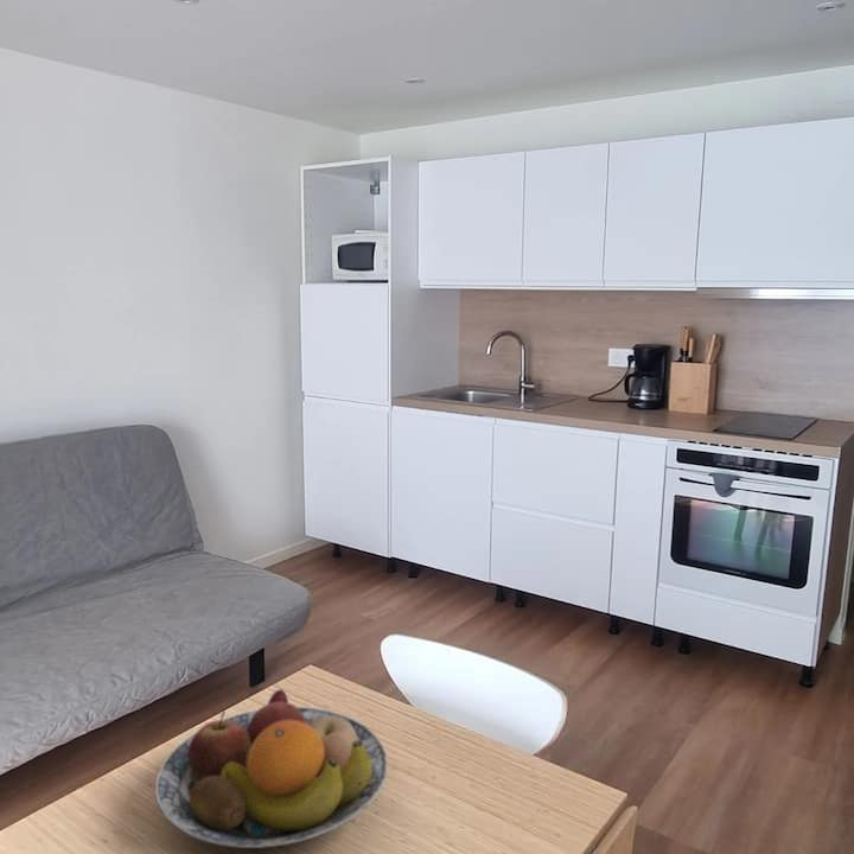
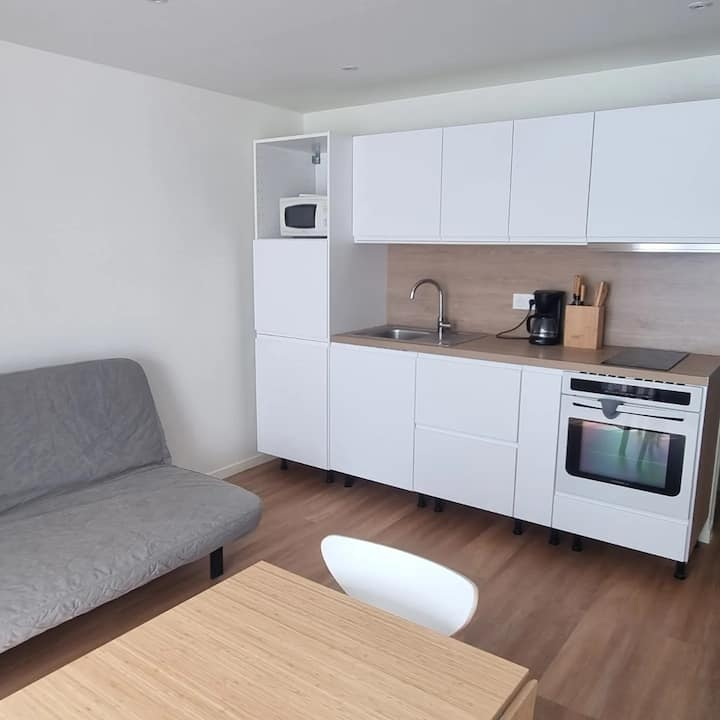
- fruit bowl [154,688,389,849]
